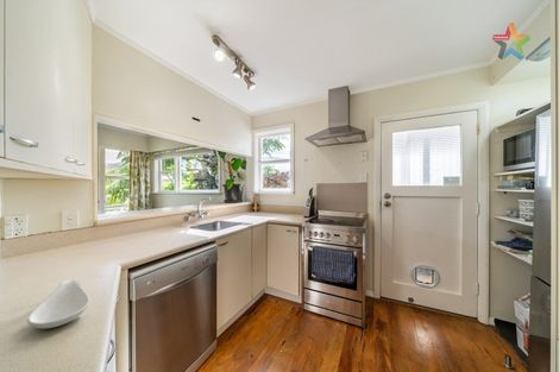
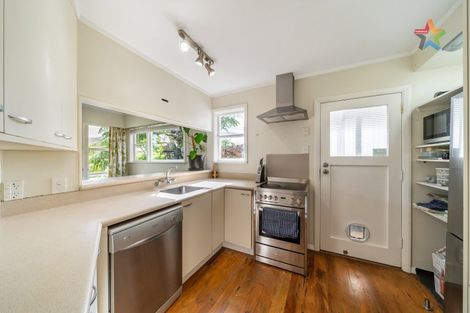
- spoon rest [26,278,90,329]
